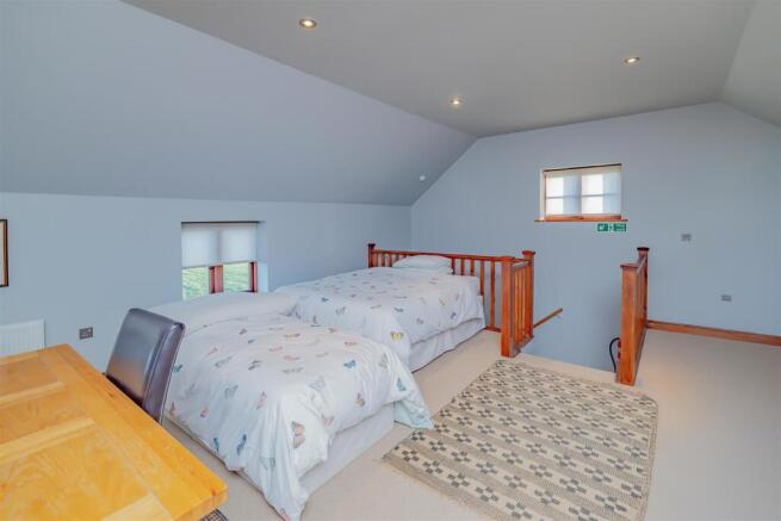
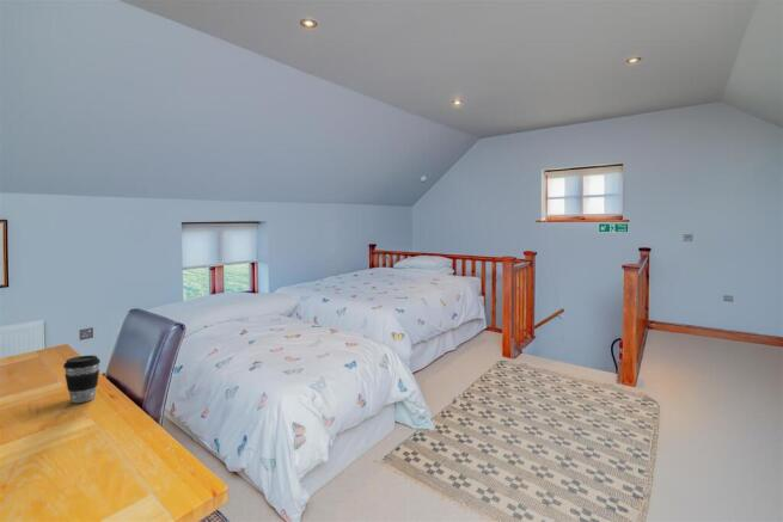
+ coffee cup [62,355,102,404]
